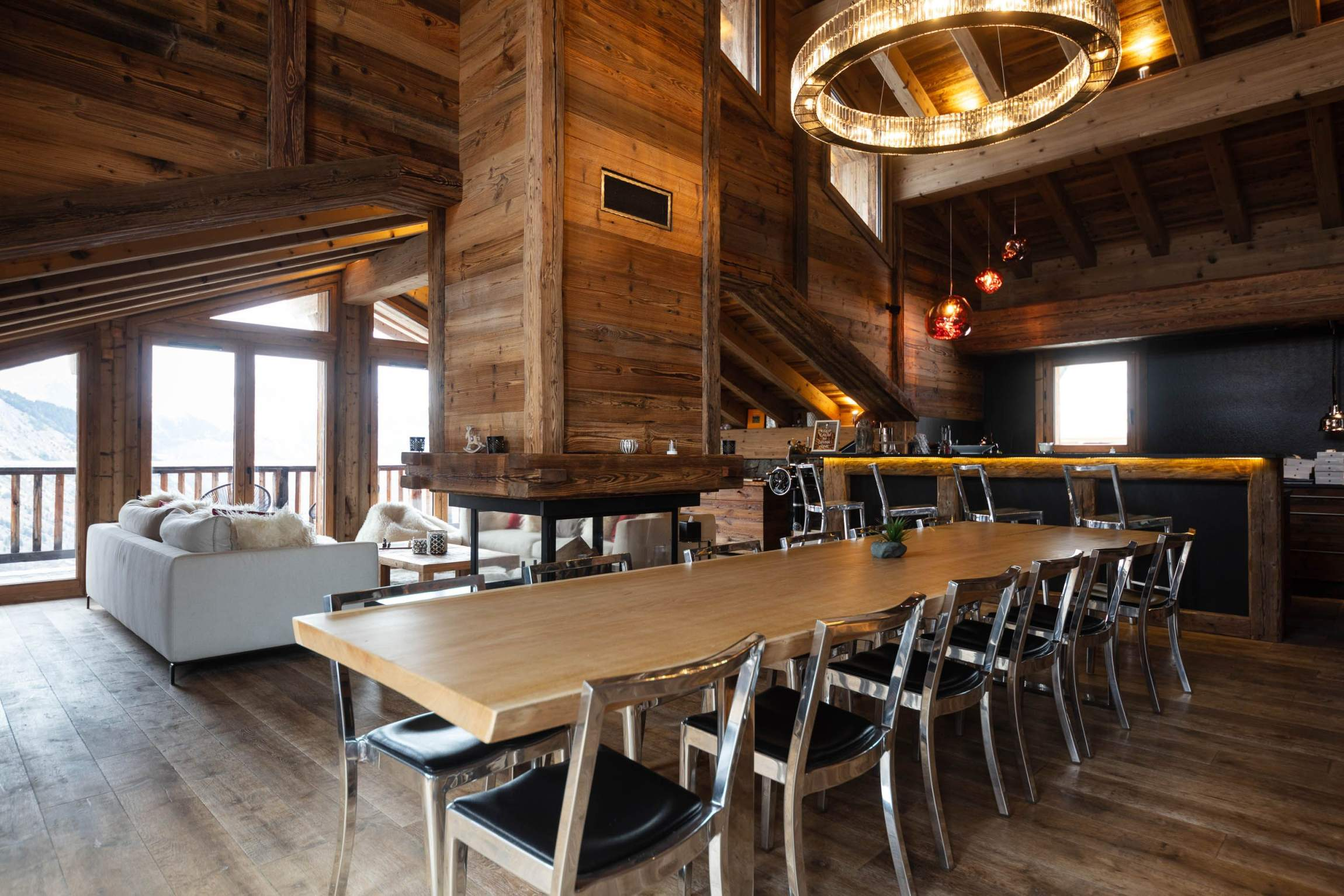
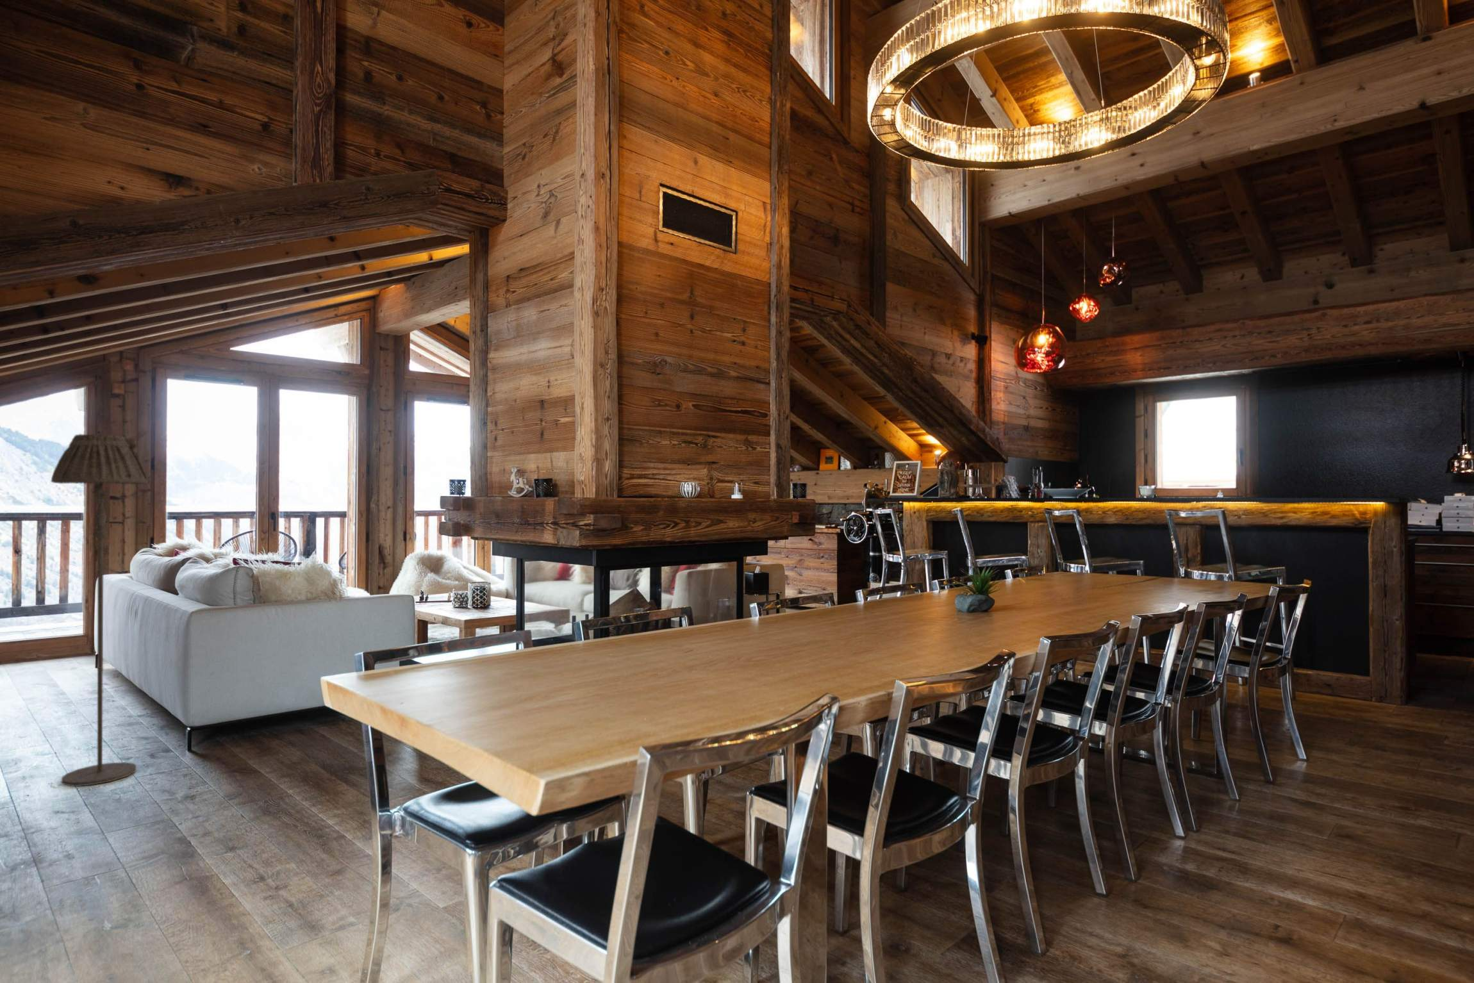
+ floor lamp [50,433,149,787]
